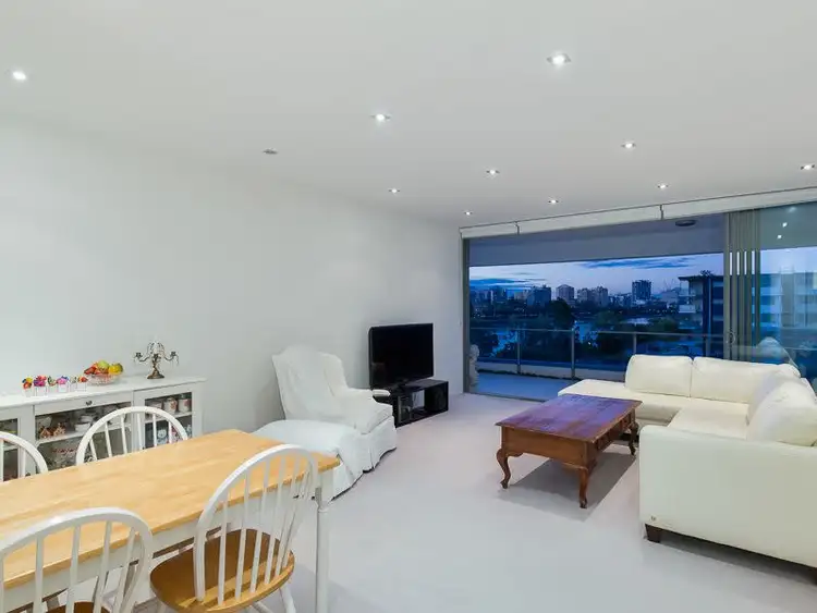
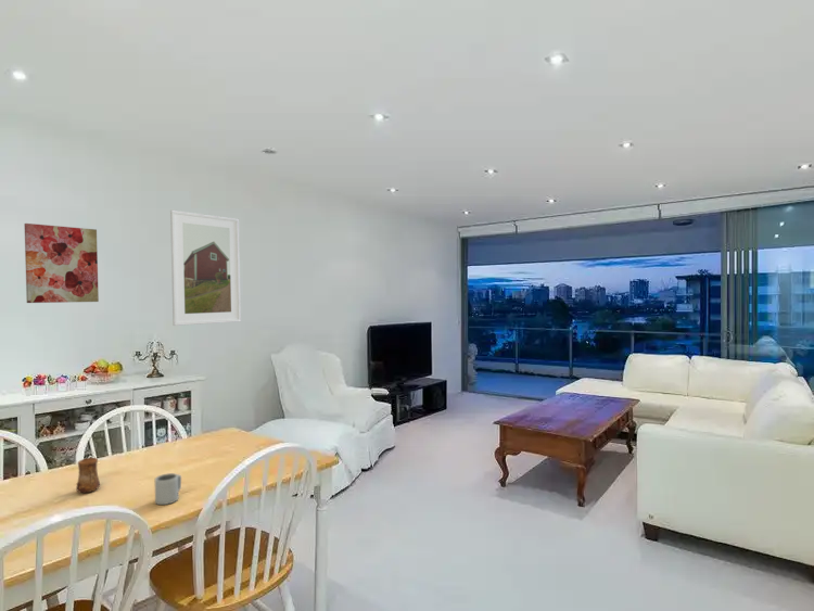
+ cup [75,457,101,494]
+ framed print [169,209,242,327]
+ wall art [23,222,100,304]
+ cup [154,472,182,506]
